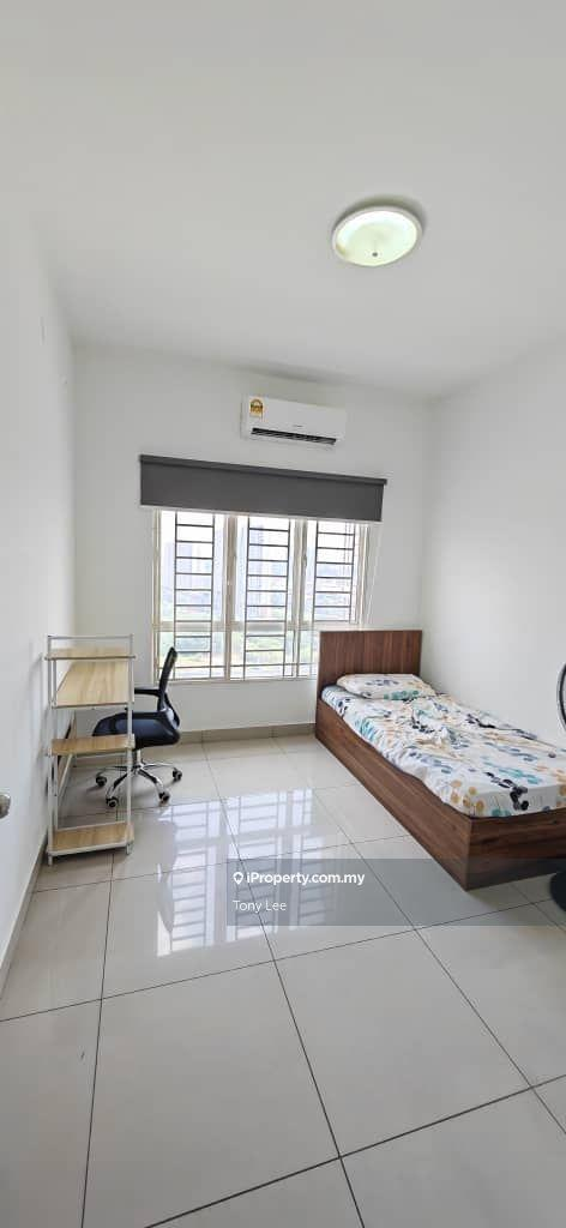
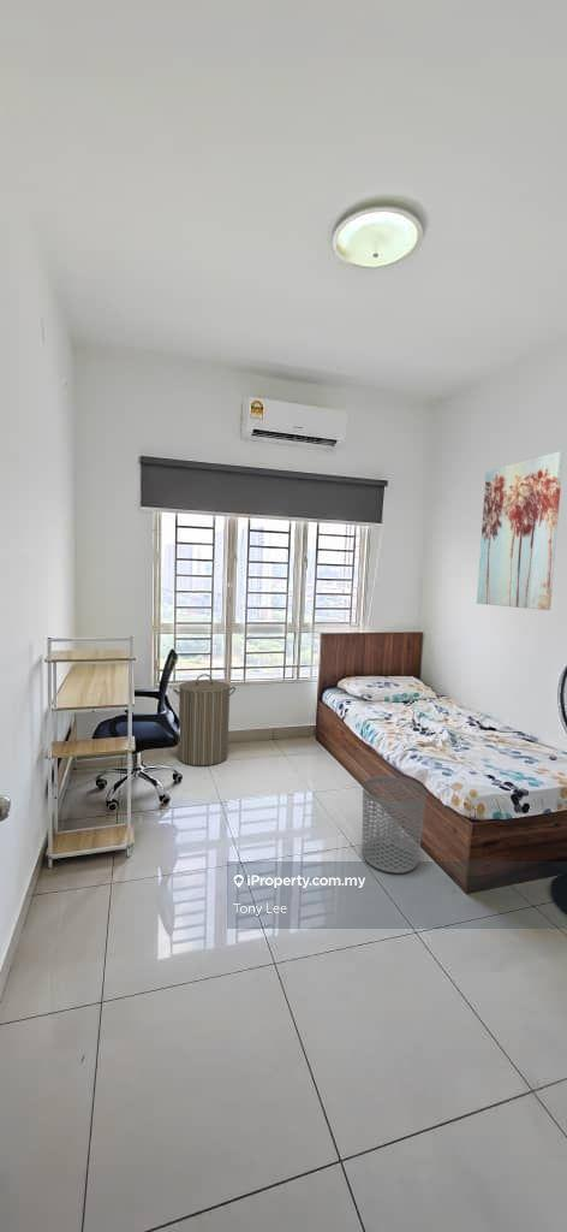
+ laundry hamper [172,673,237,766]
+ waste bin [362,775,428,875]
+ wall art [476,451,565,611]
